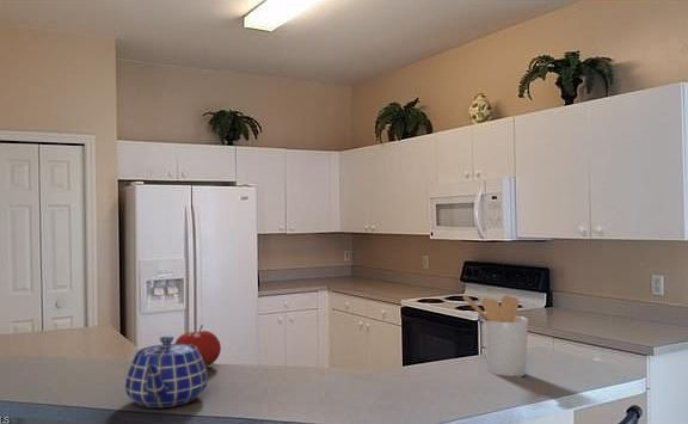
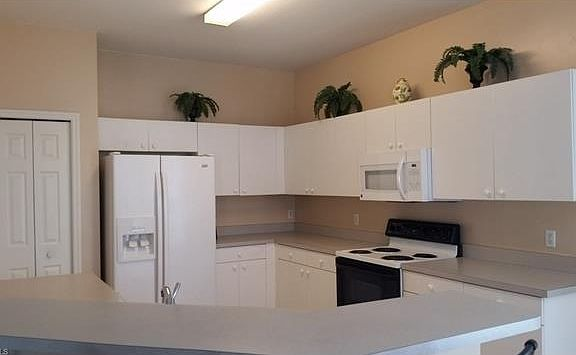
- teapot [123,336,209,408]
- utensil holder [462,294,529,377]
- fruit [174,324,222,368]
